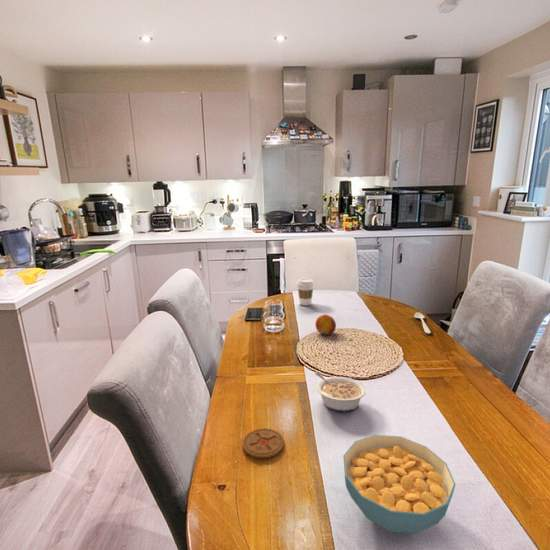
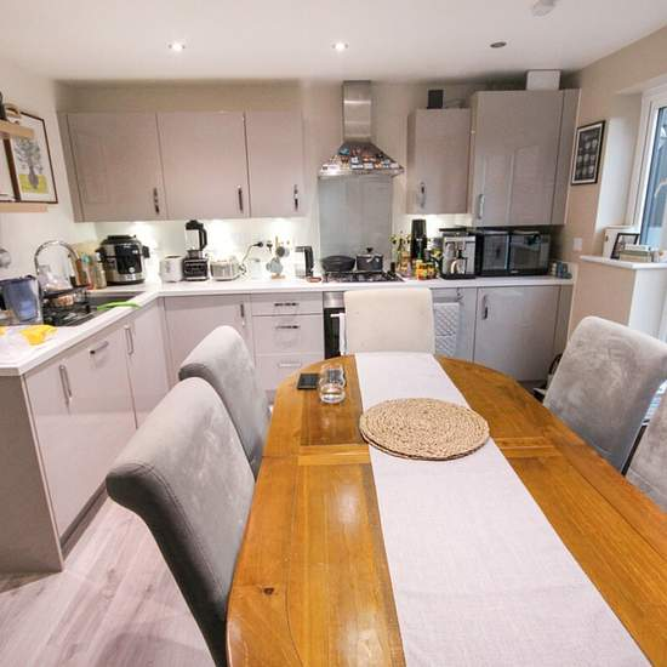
- coaster [242,428,285,459]
- fruit [314,314,337,336]
- coffee cup [295,278,316,306]
- spoon [413,311,432,335]
- legume [314,371,367,413]
- cereal bowl [342,434,456,535]
